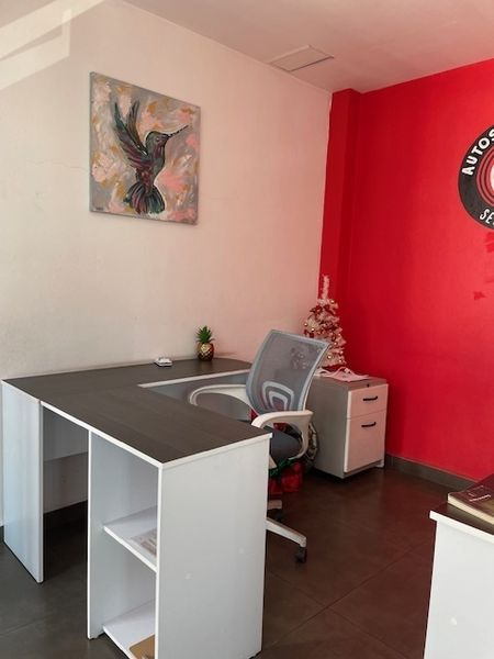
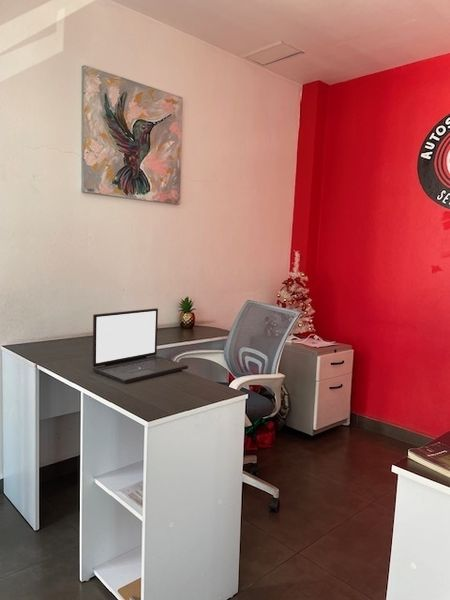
+ laptop [92,307,189,385]
